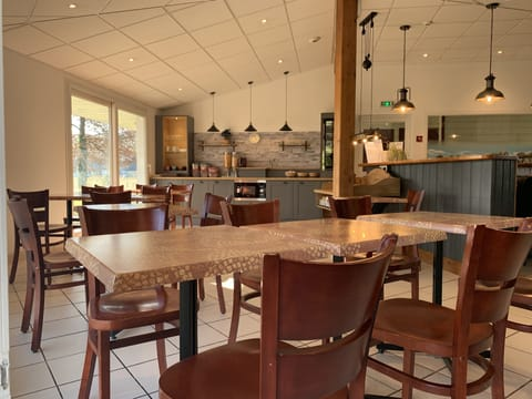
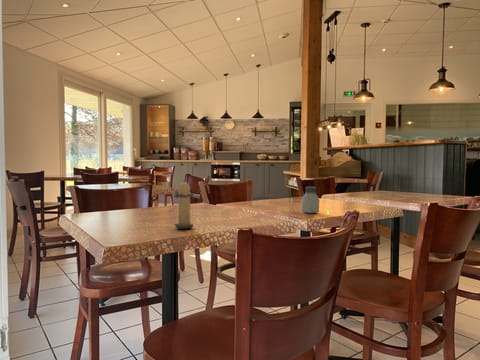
+ saltshaker [301,186,320,214]
+ candle [173,181,196,230]
